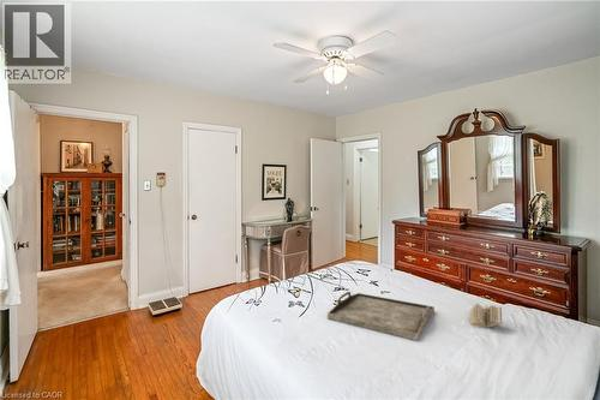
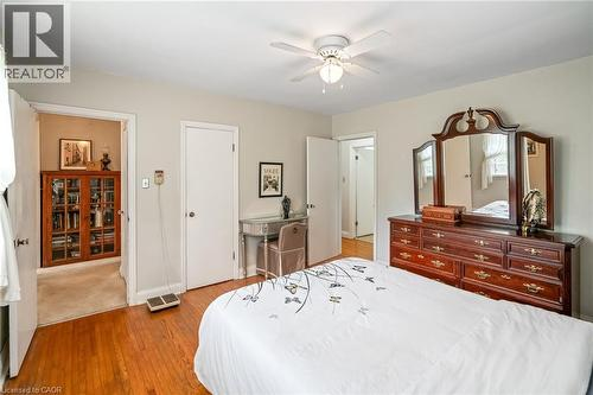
- serving tray [326,291,436,341]
- book [460,303,503,329]
